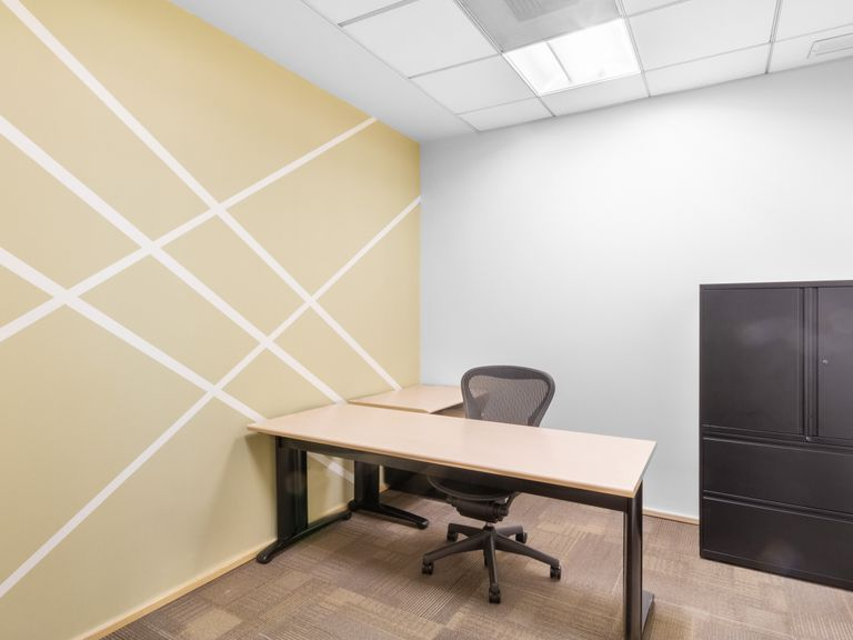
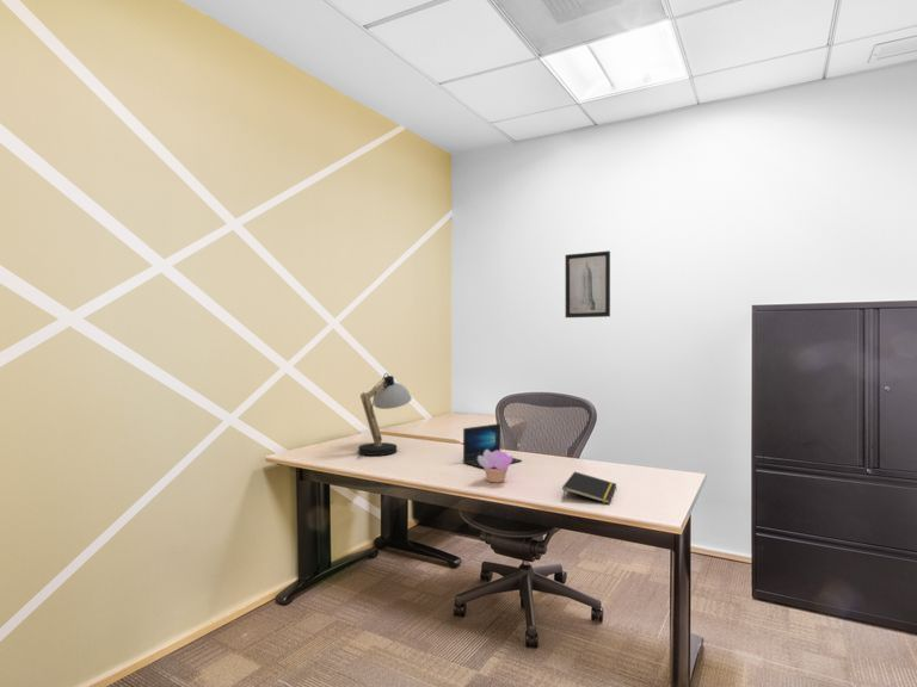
+ laptop [462,422,523,469]
+ notepad [561,471,617,505]
+ succulent plant [478,450,513,484]
+ wall art [565,249,611,318]
+ desk lamp [356,372,413,459]
